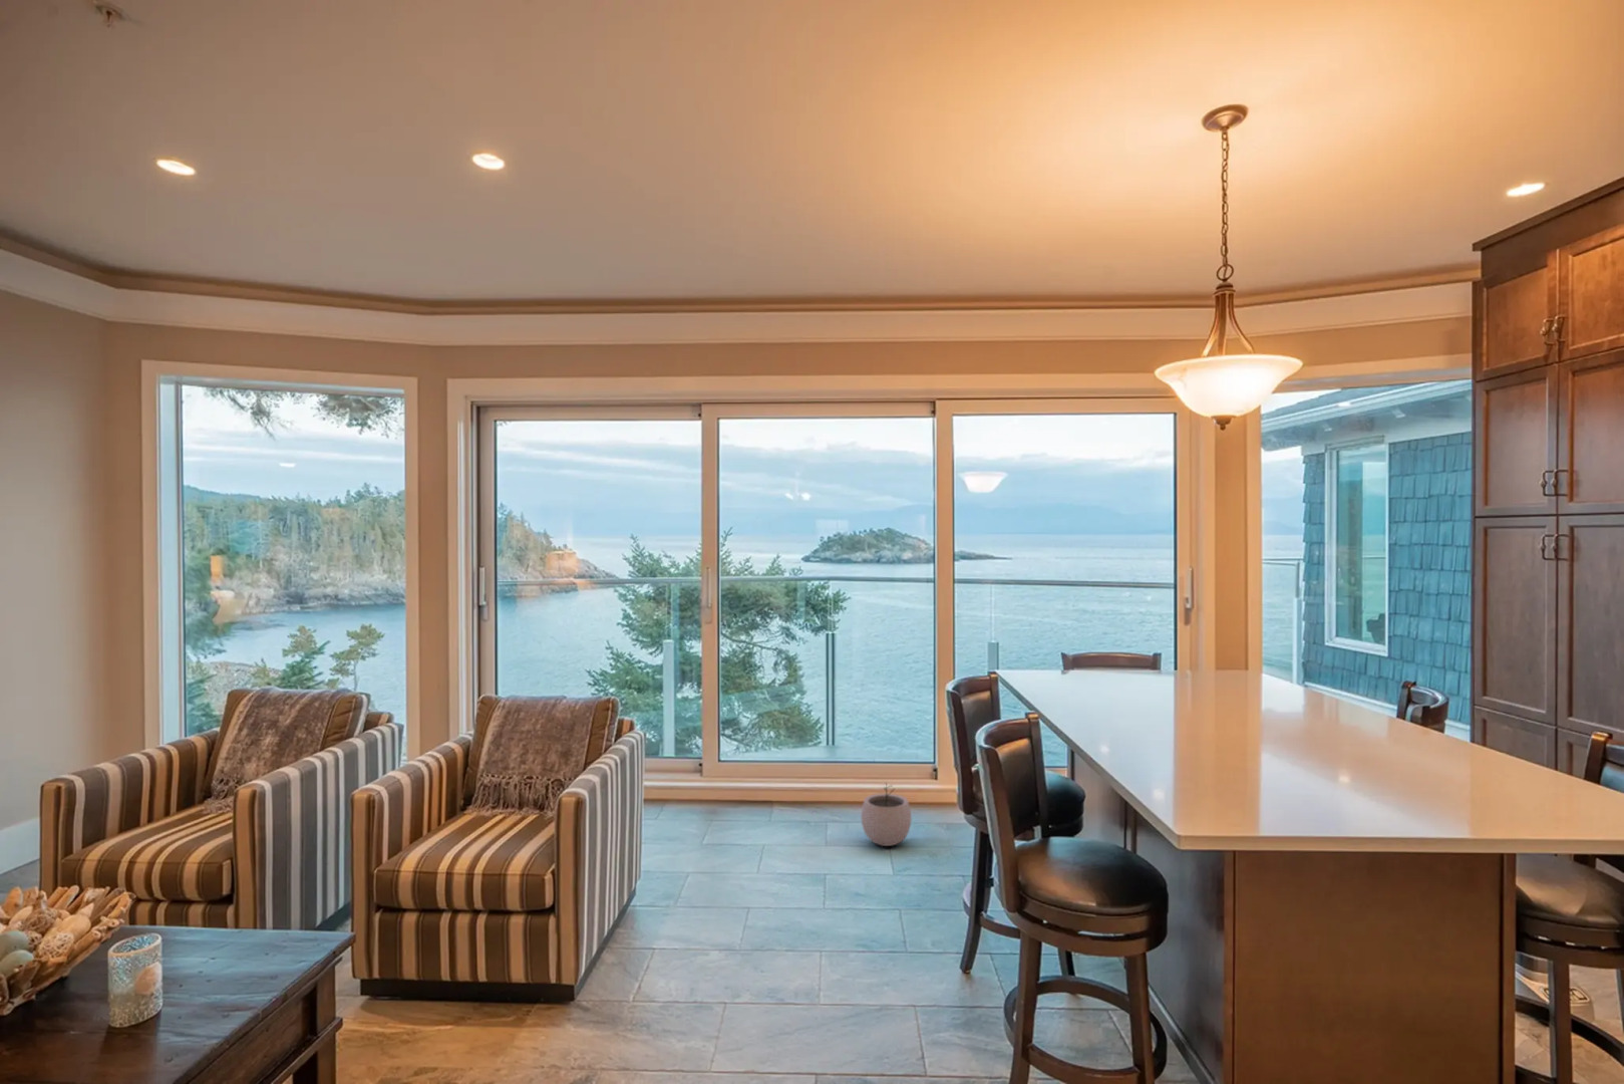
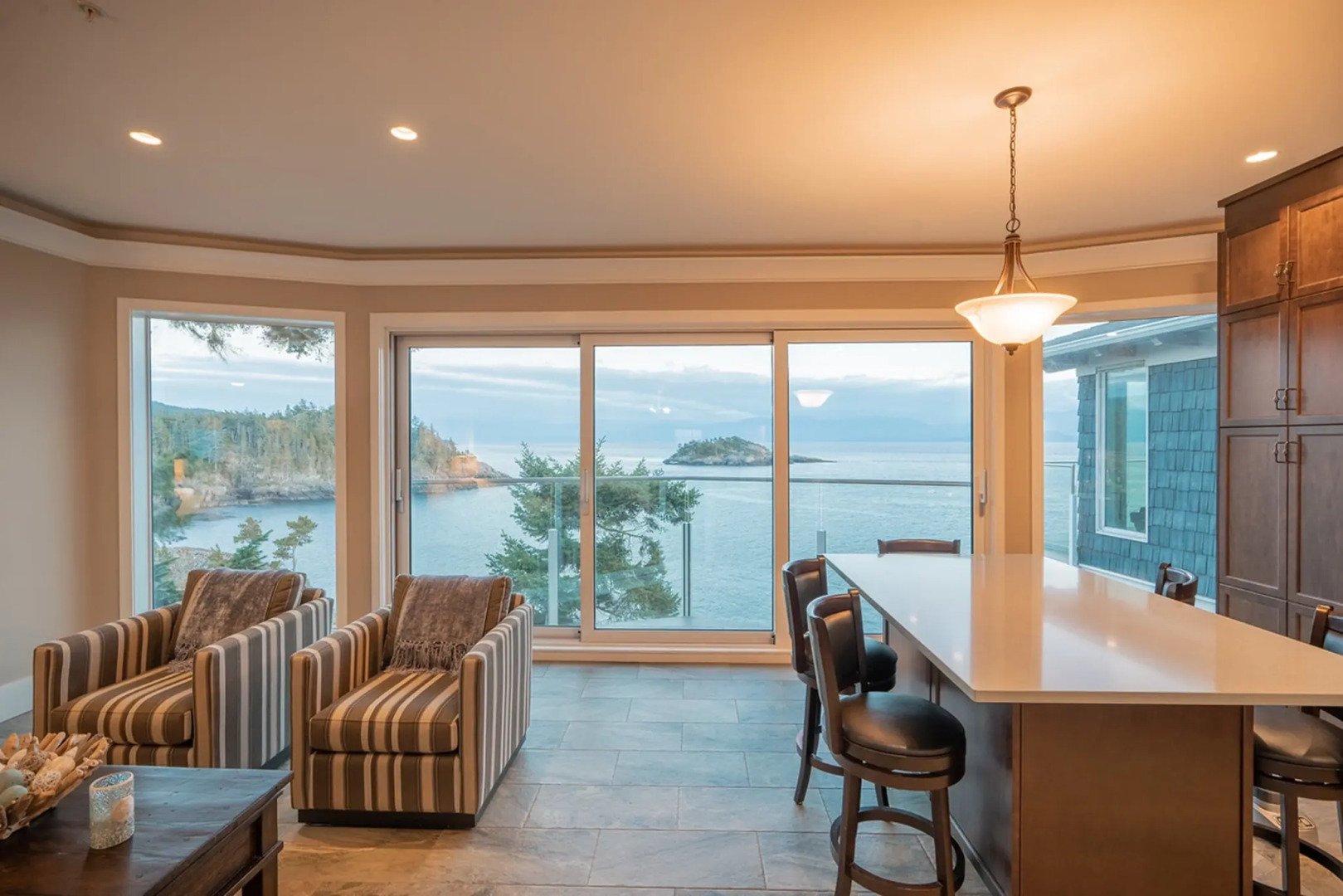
- plant pot [861,782,913,847]
